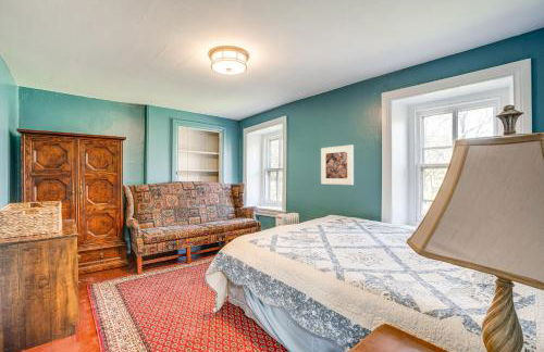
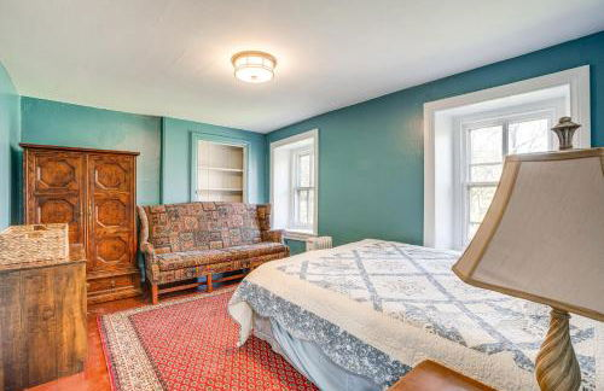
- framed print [320,143,355,186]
